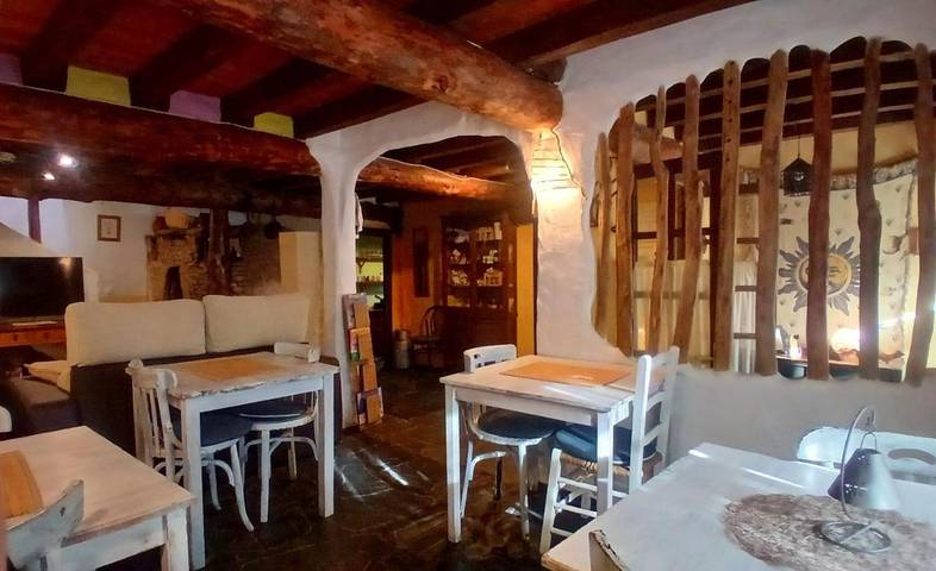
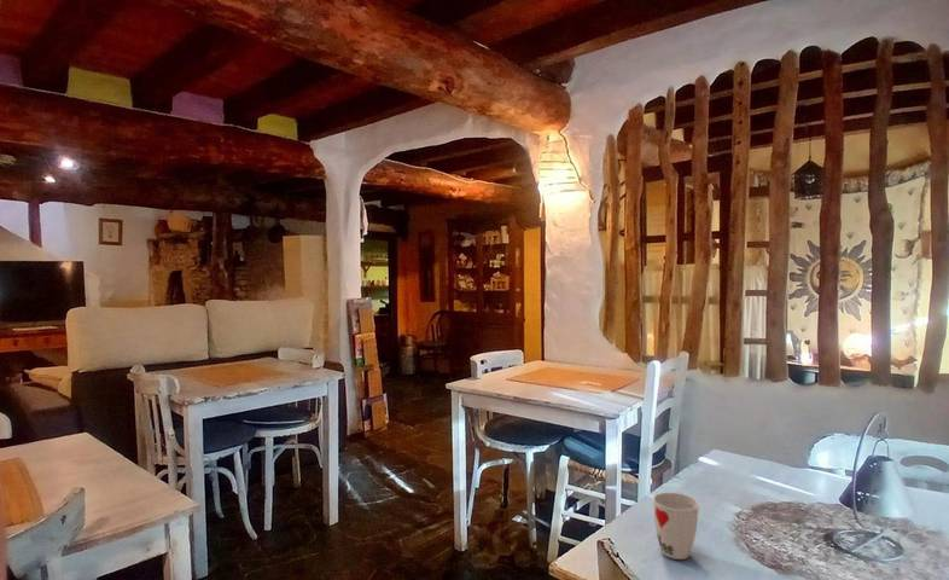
+ cup [652,492,700,561]
